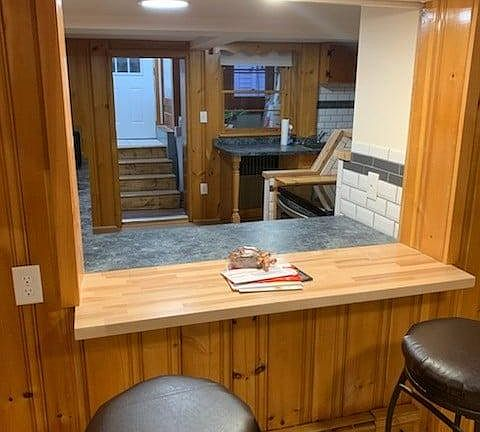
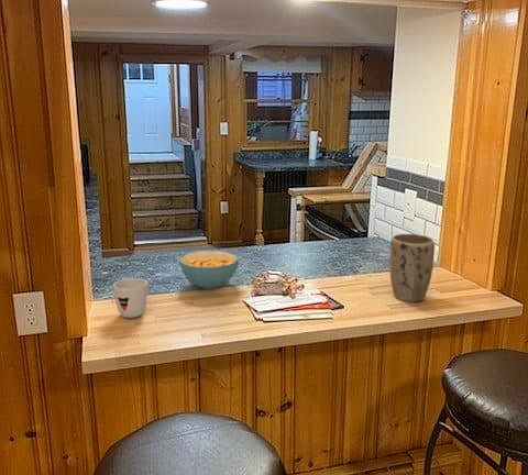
+ plant pot [388,233,436,303]
+ mug [112,277,150,319]
+ cereal bowl [178,250,240,290]
